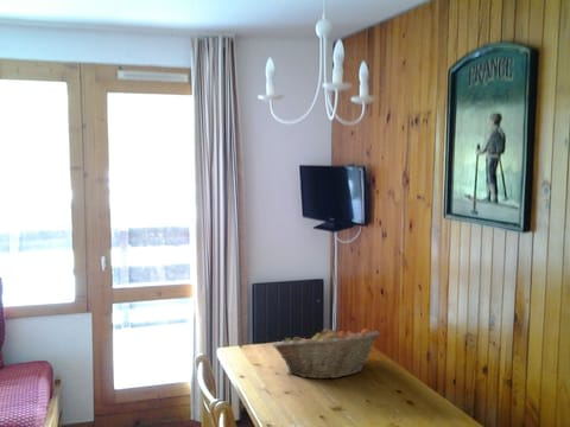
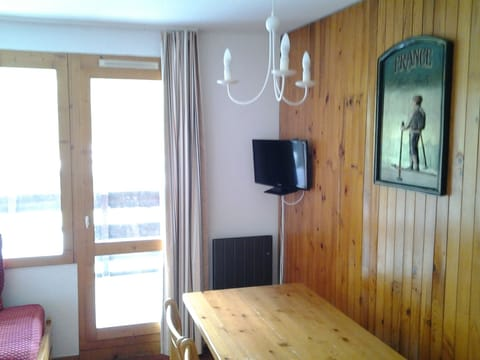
- fruit basket [271,326,380,380]
